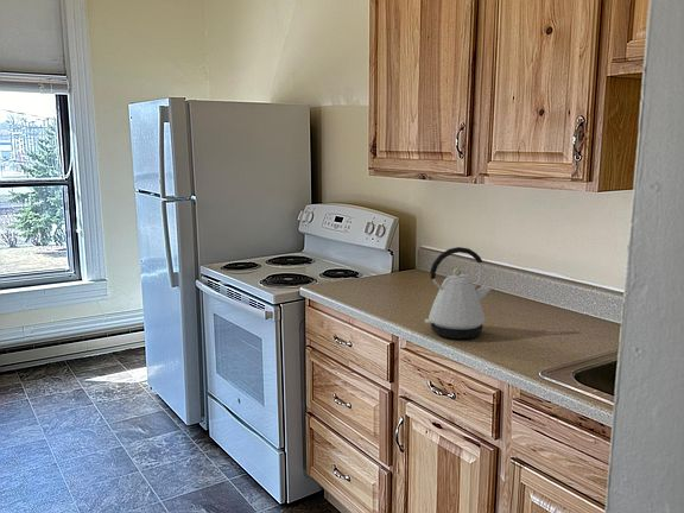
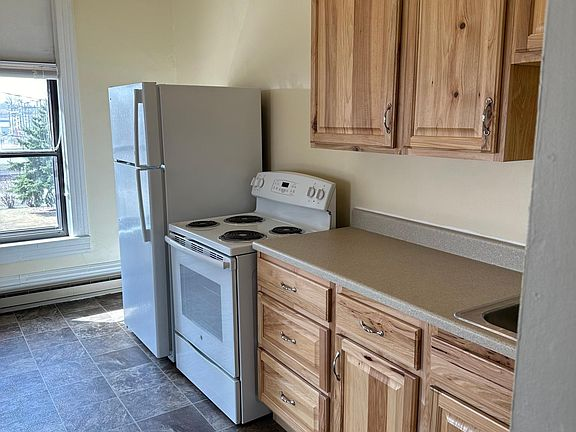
- kettle [424,246,493,340]
